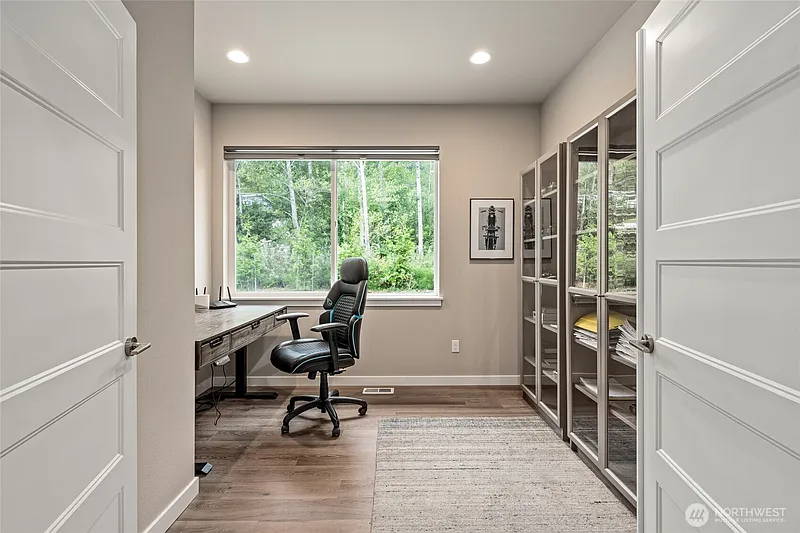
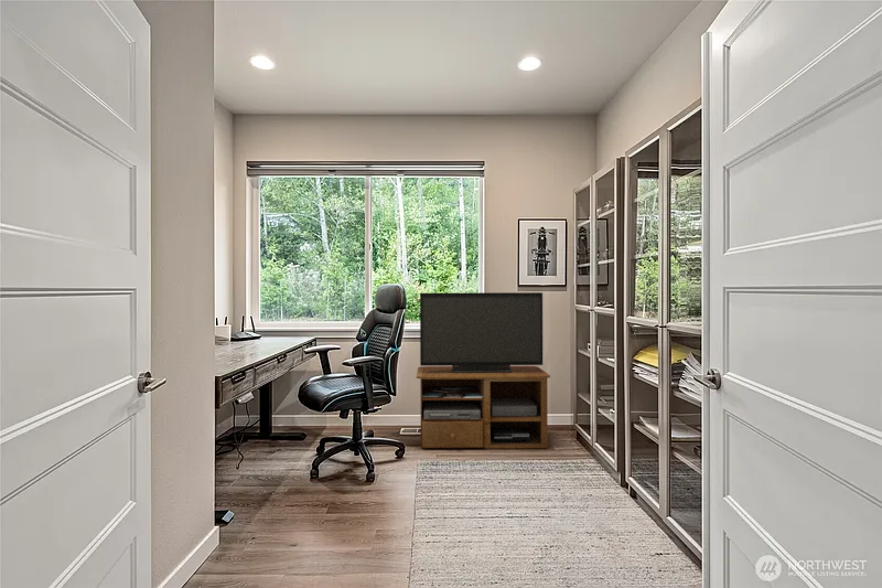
+ tv stand [416,291,551,449]
